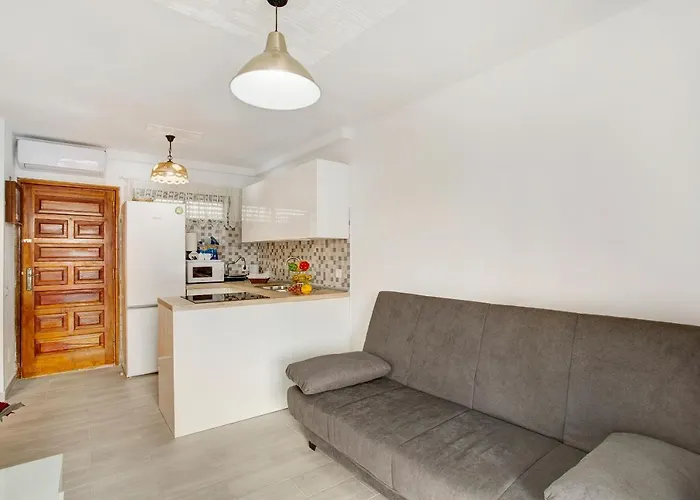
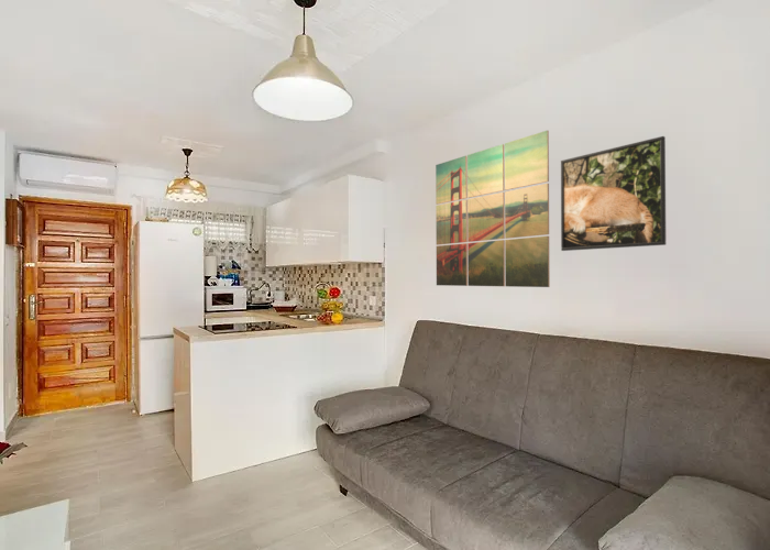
+ wall art [435,130,551,288]
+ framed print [560,135,667,252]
